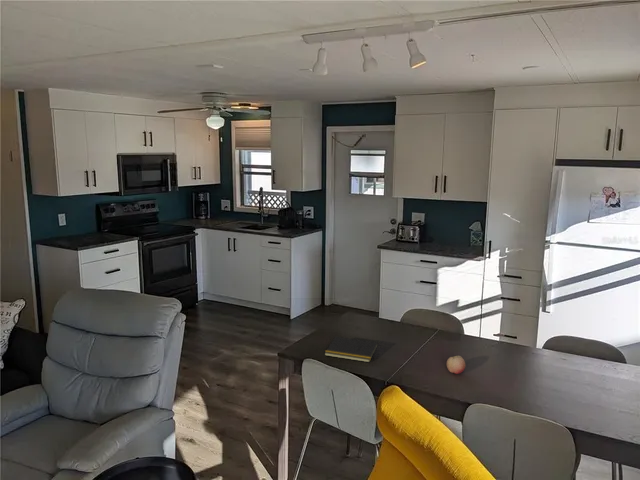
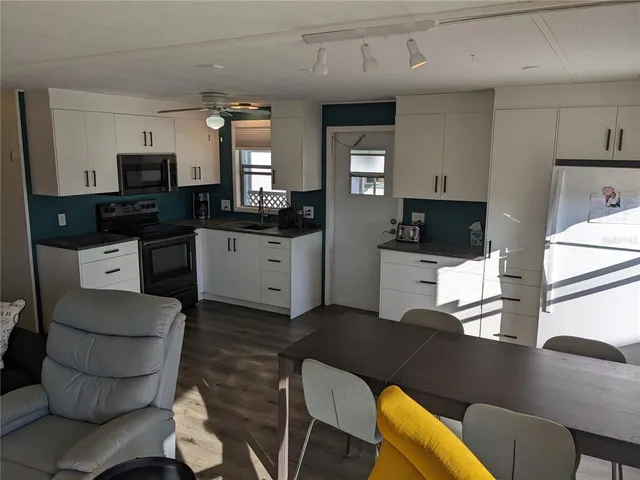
- notepad [324,336,379,363]
- fruit [446,355,466,375]
